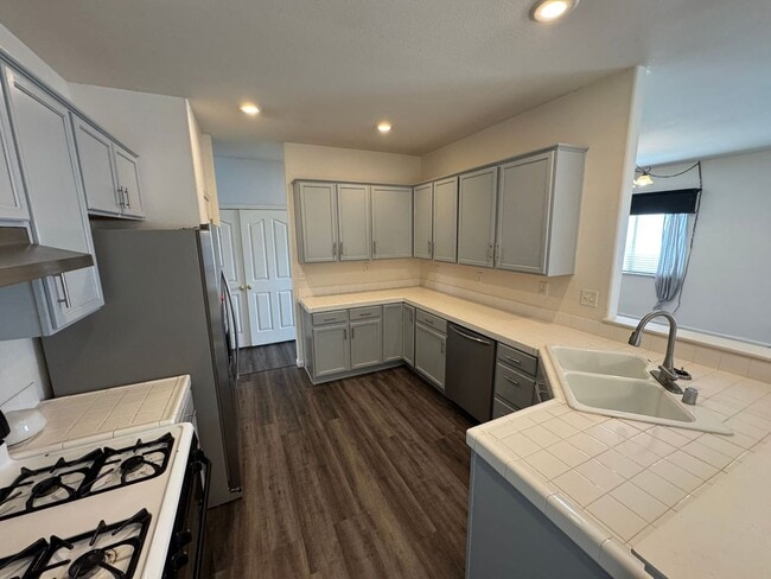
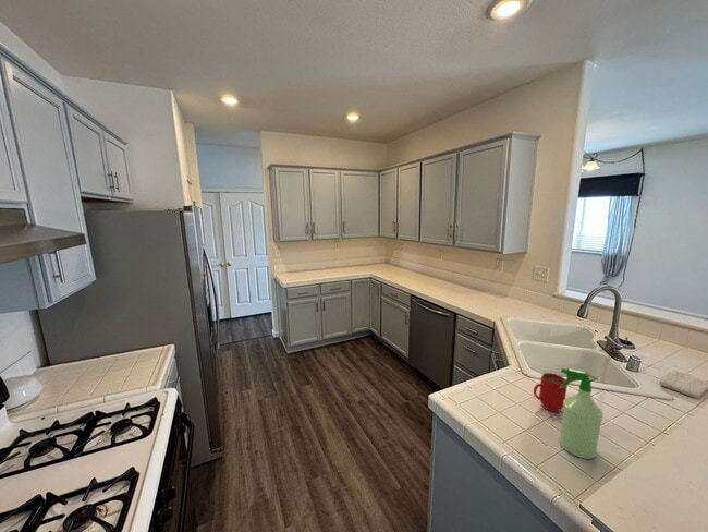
+ washcloth [659,370,708,400]
+ spray bottle [559,367,605,460]
+ mug [533,372,569,413]
